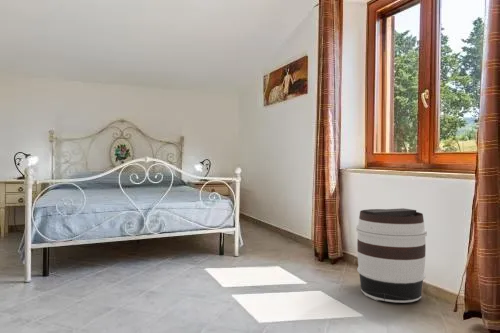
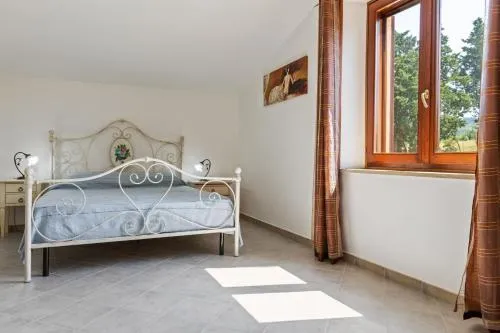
- barrel [355,207,428,304]
